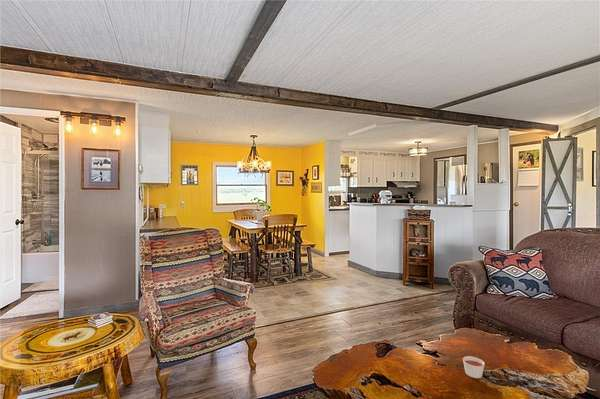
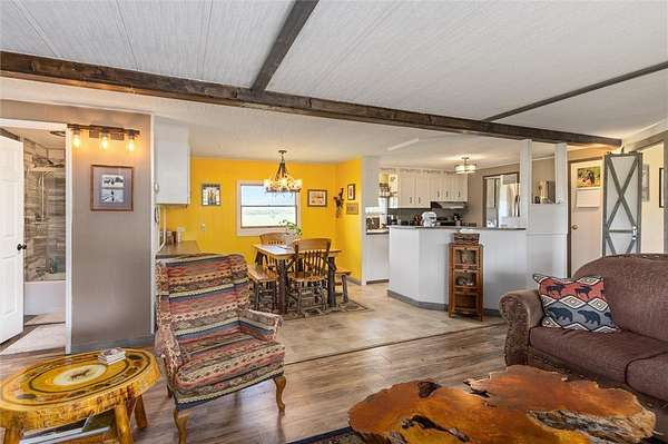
- candle [462,355,486,379]
